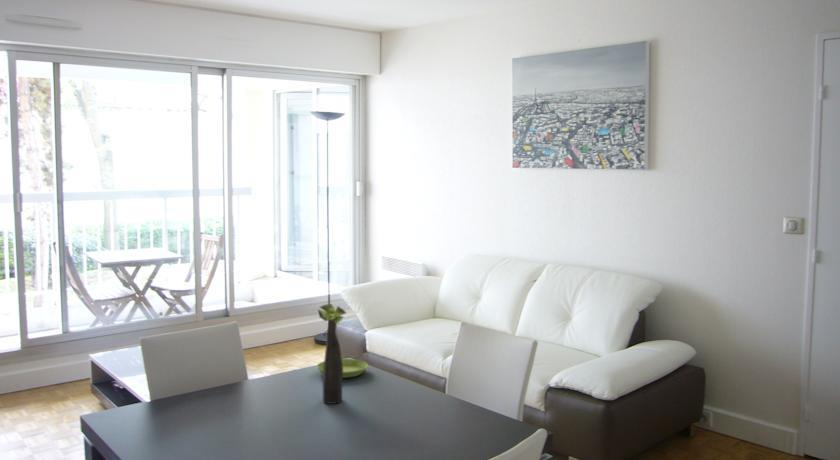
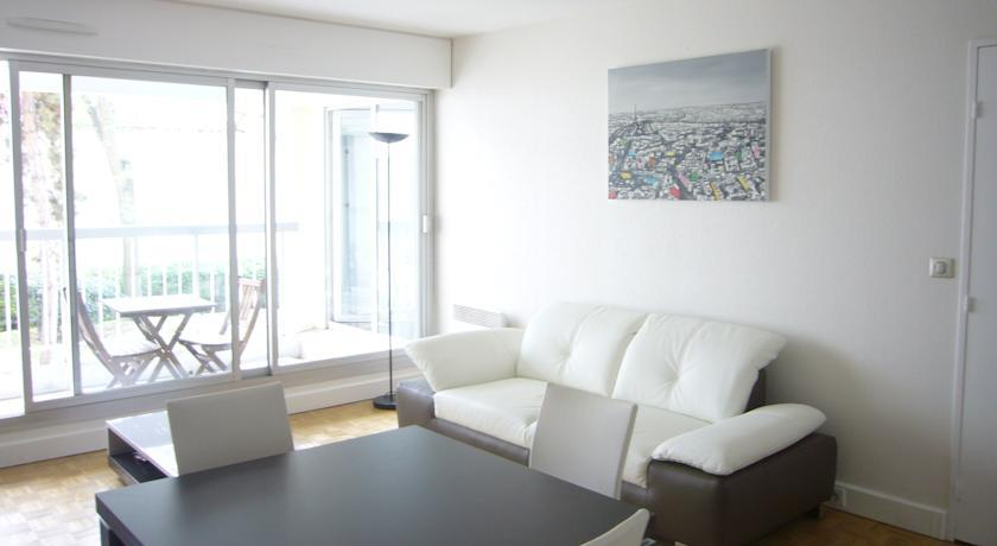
- saucer [316,358,369,379]
- plant [317,303,347,405]
